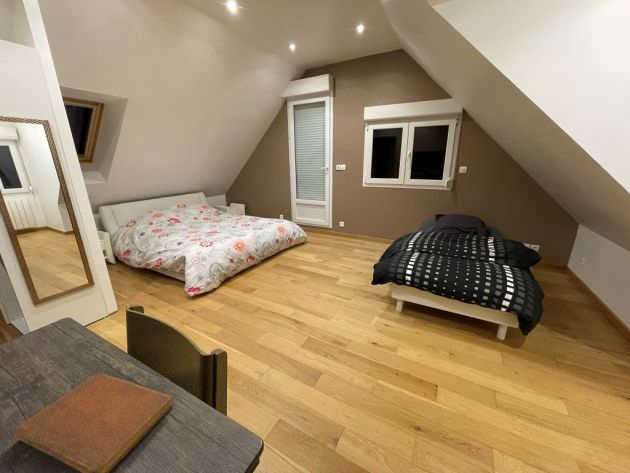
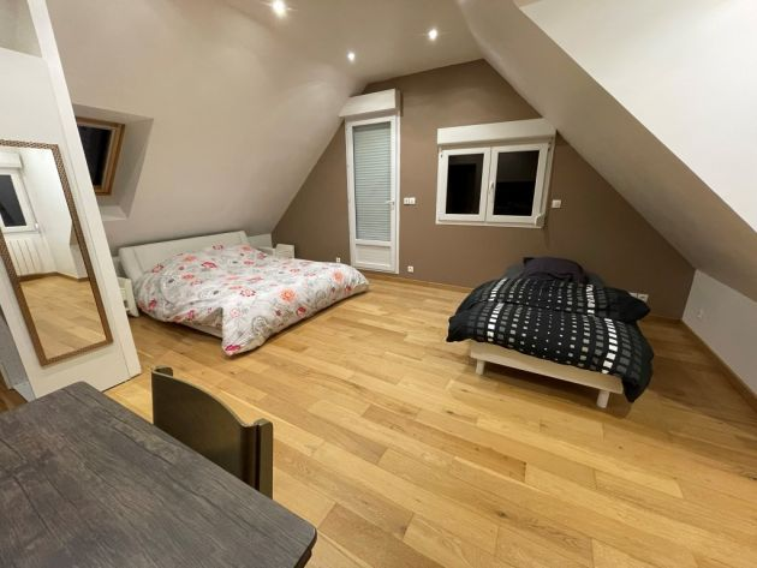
- notebook [11,372,174,473]
